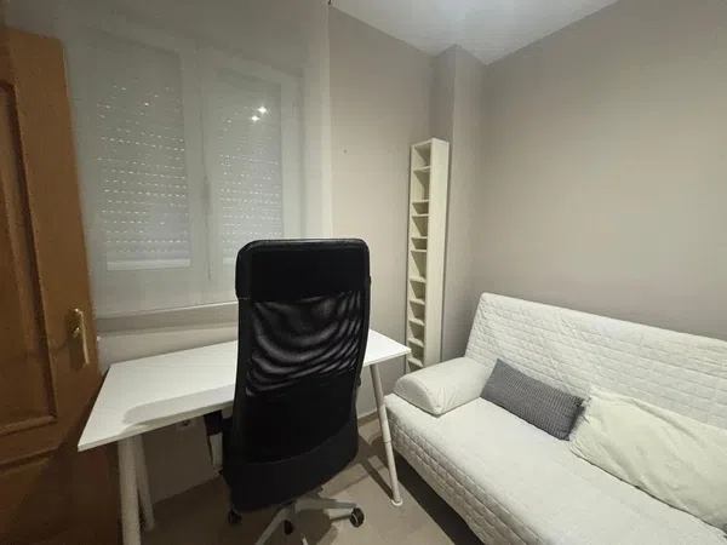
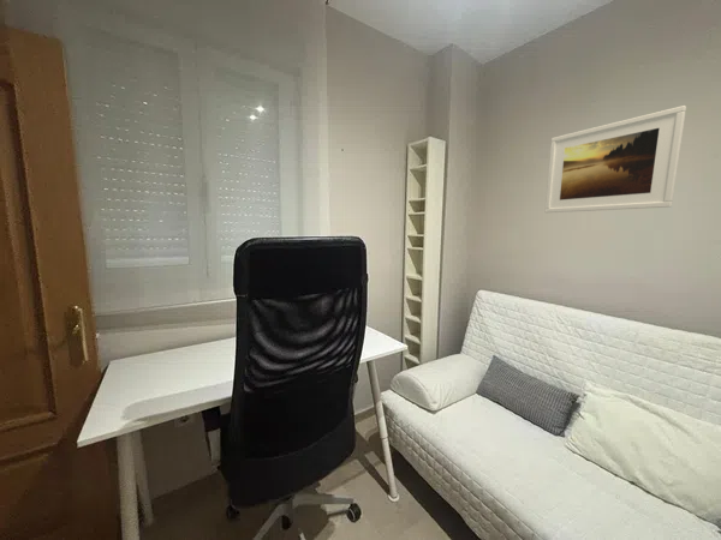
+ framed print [543,104,687,214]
